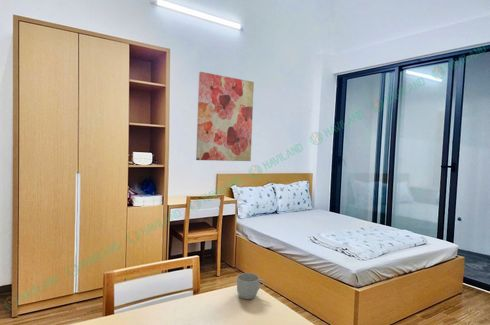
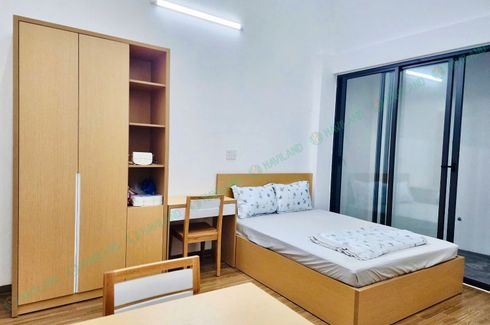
- wall art [195,71,255,162]
- mug [236,272,266,300]
